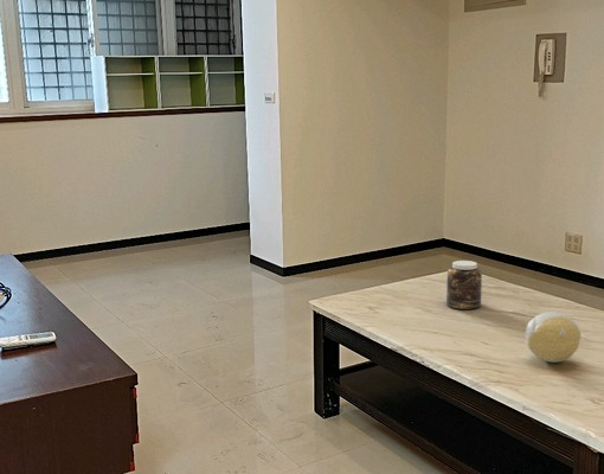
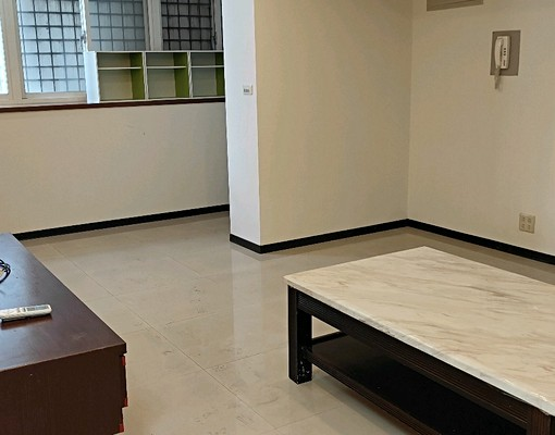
- jar [445,260,483,310]
- decorative ball [525,310,581,364]
